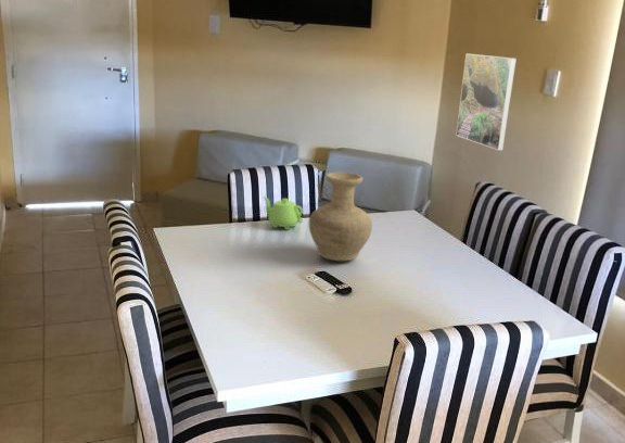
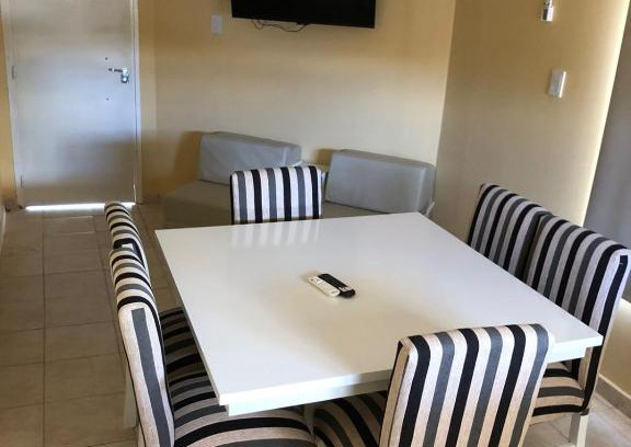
- vase [308,172,373,262]
- teapot [262,195,304,231]
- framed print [455,53,518,152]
